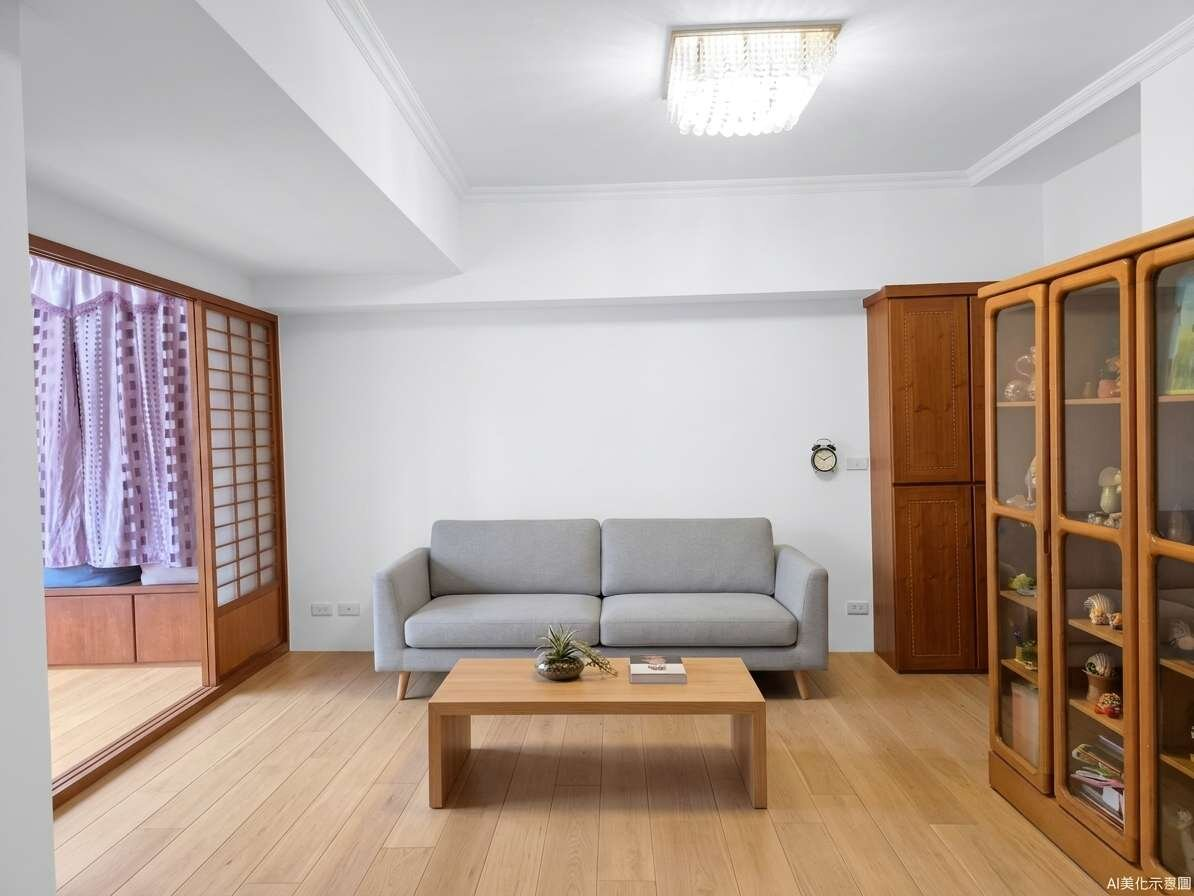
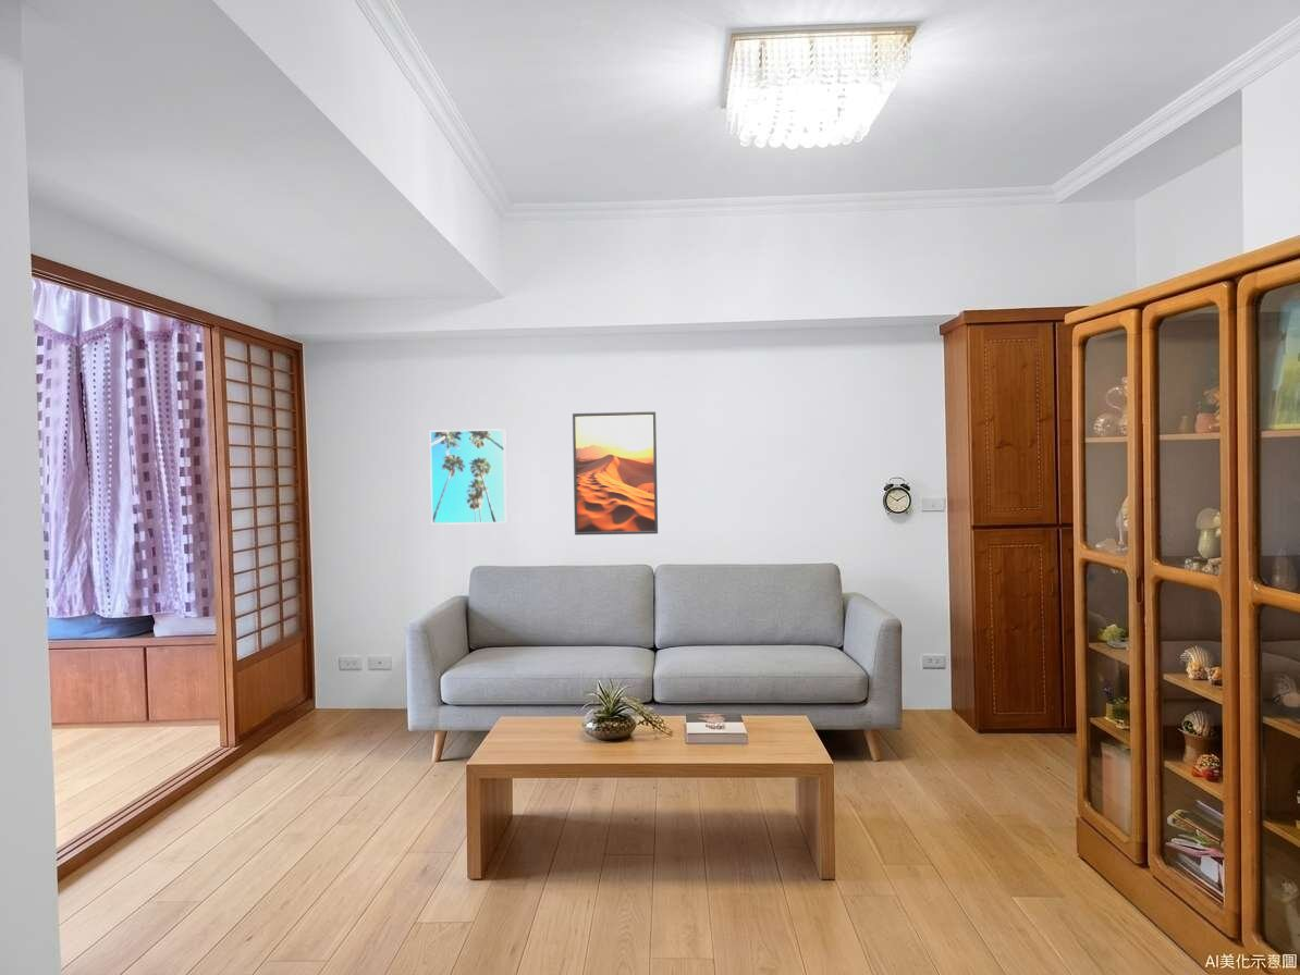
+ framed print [429,428,508,526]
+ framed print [572,410,659,536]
